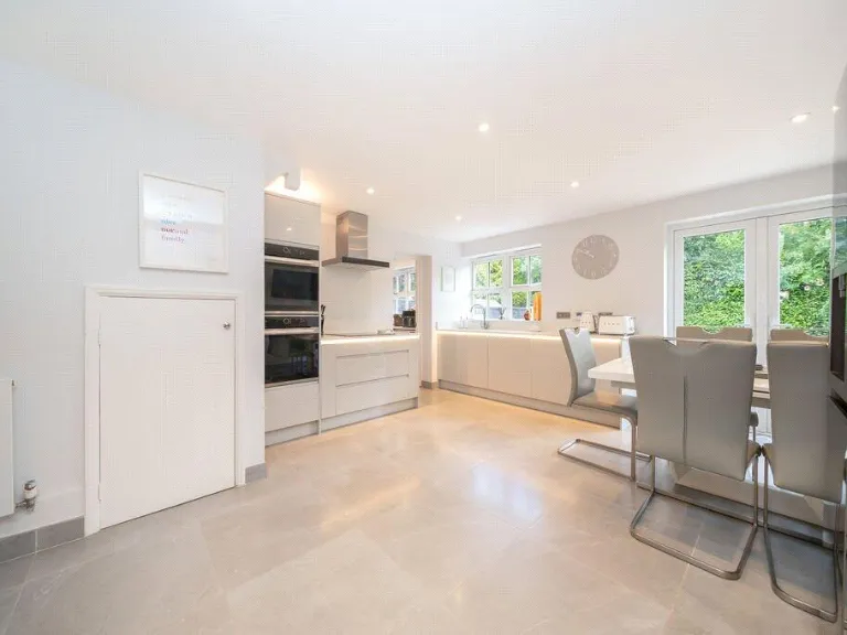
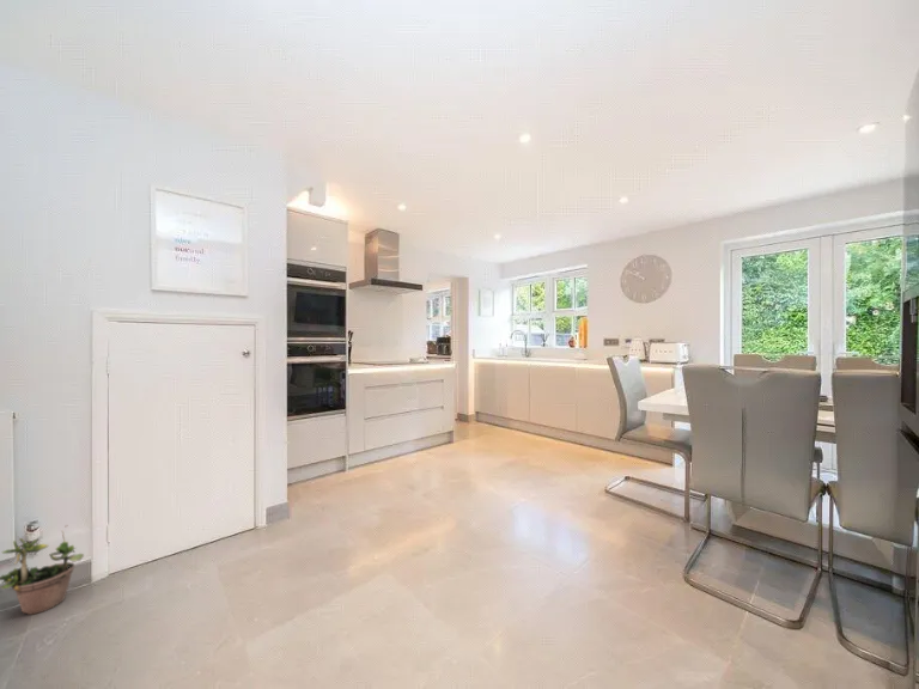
+ potted plant [0,524,85,616]
